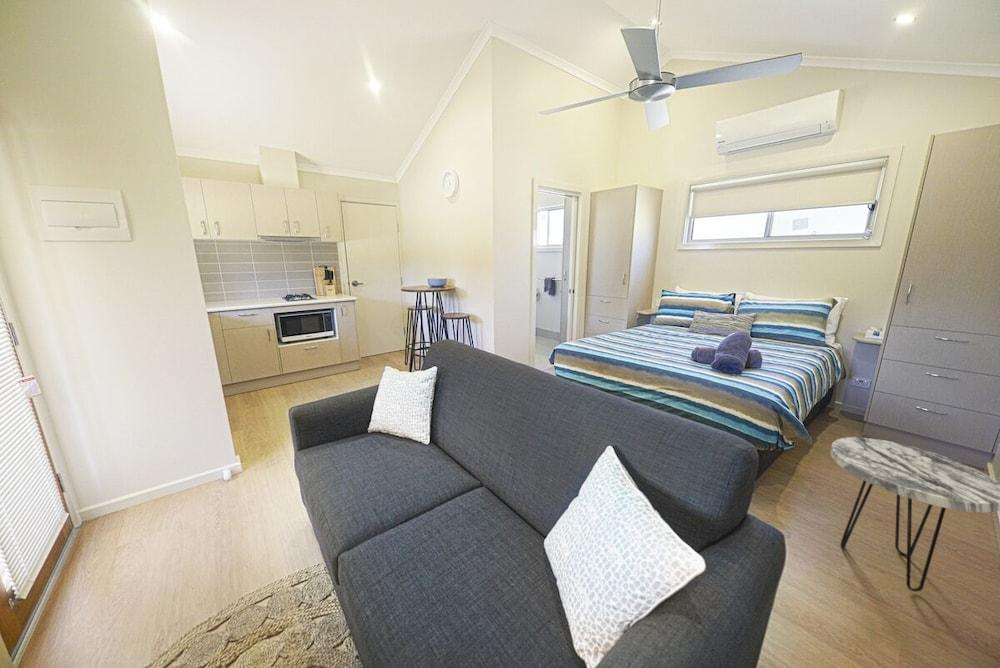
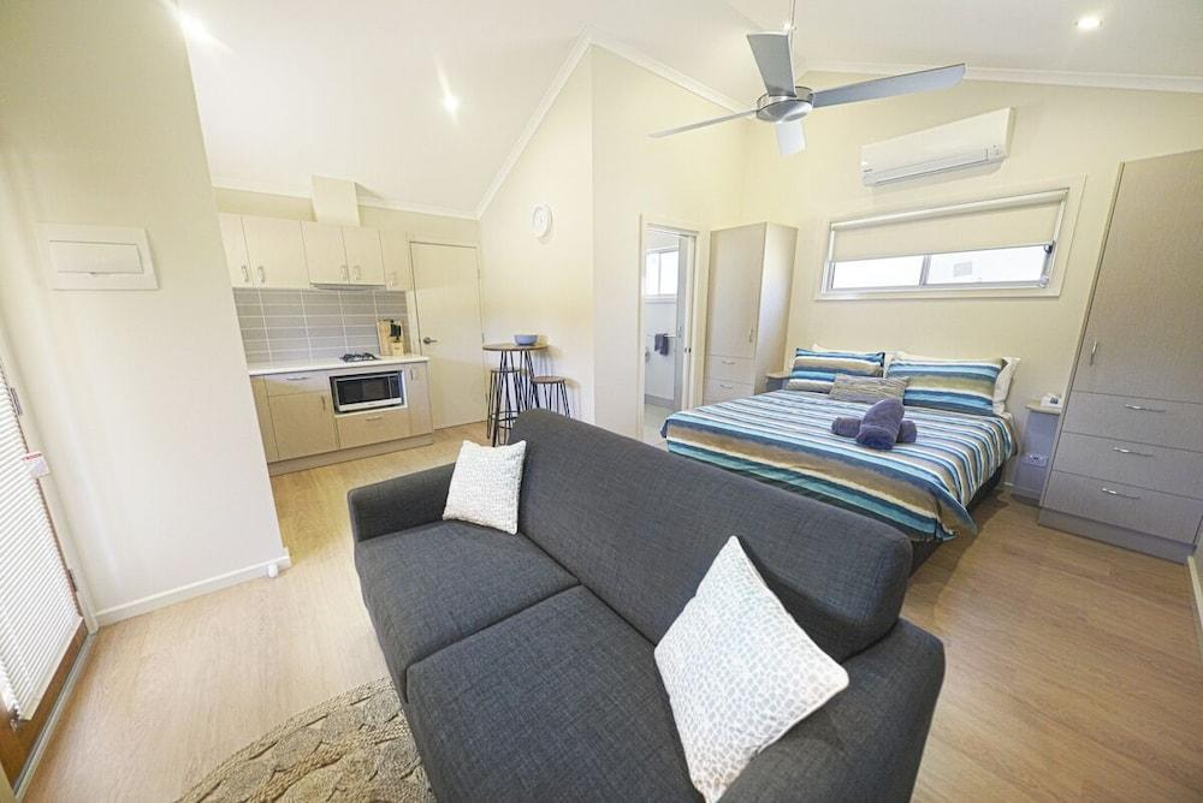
- side table [829,436,1000,593]
